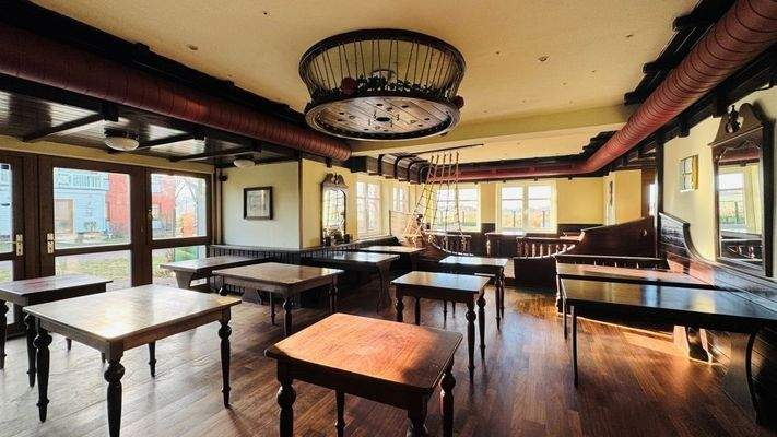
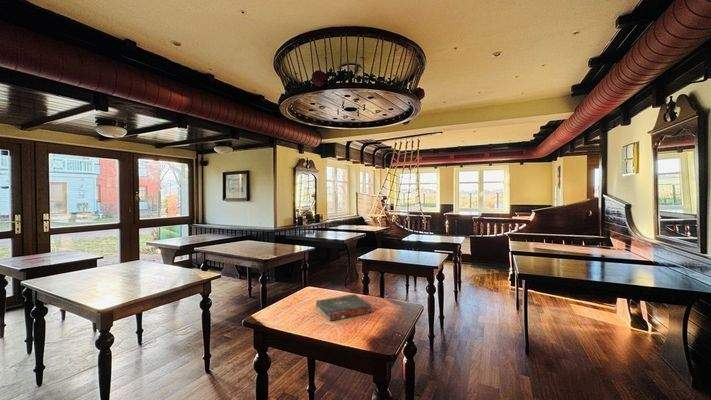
+ book [315,293,373,322]
